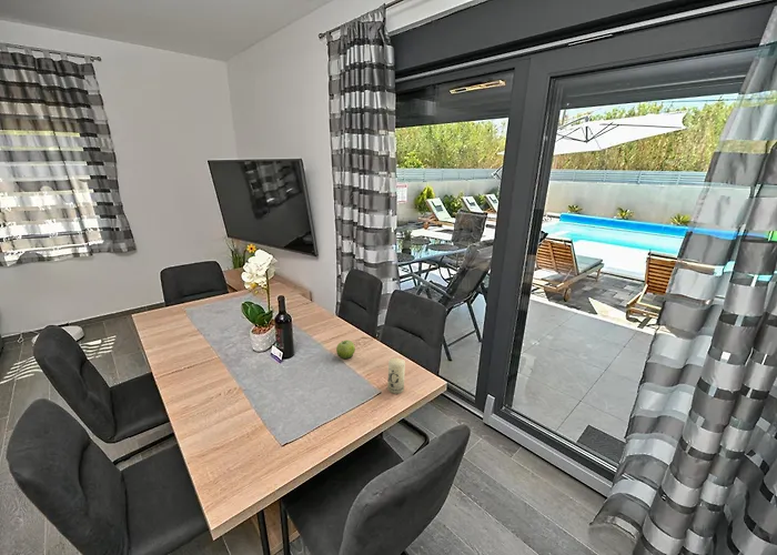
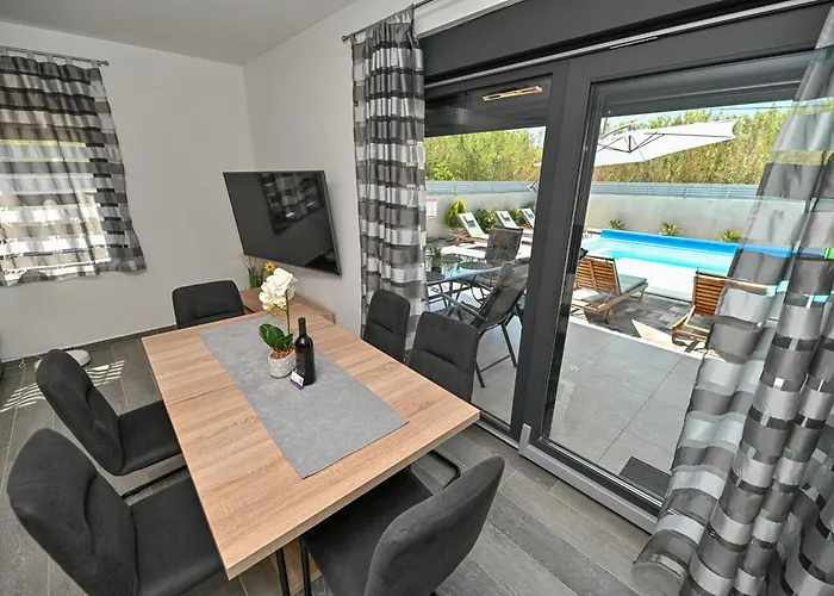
- fruit [335,340,356,361]
- candle [386,356,406,395]
